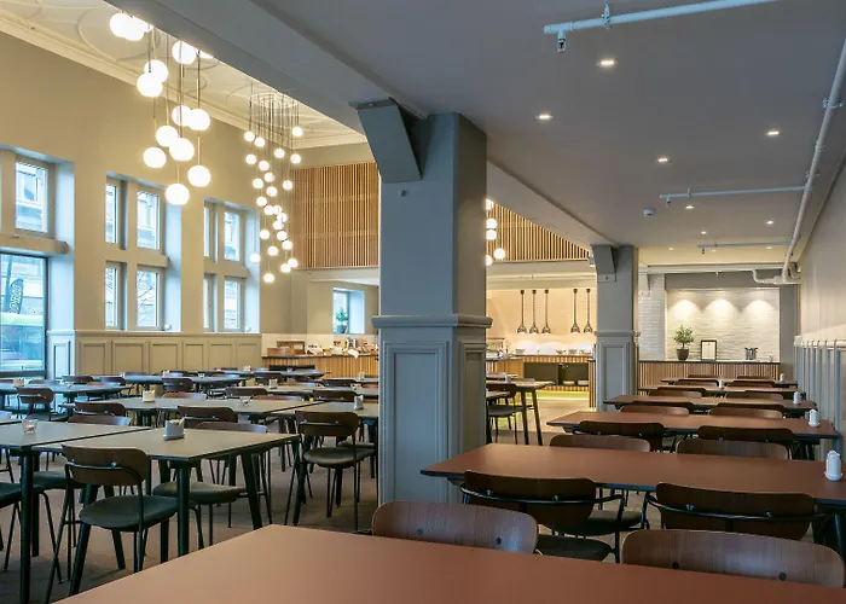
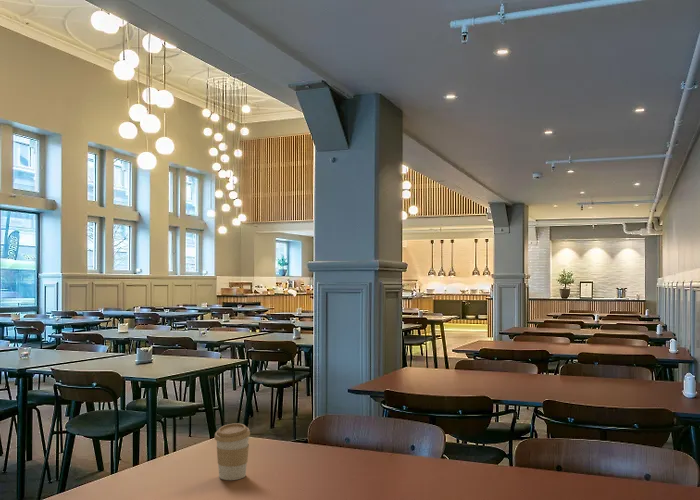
+ coffee cup [214,422,251,481]
